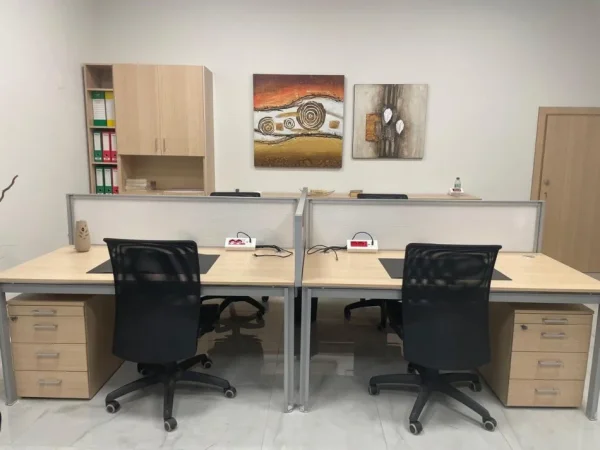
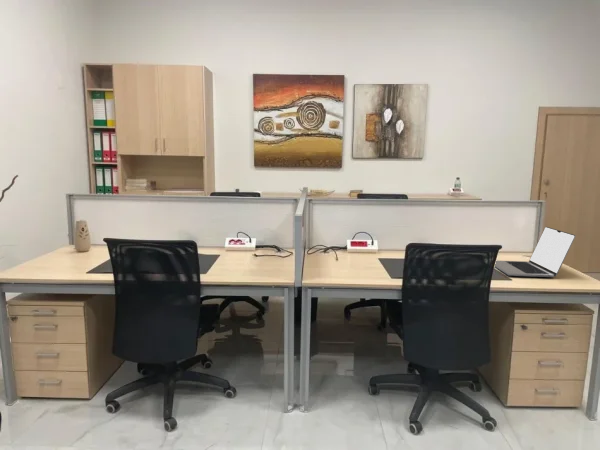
+ laptop [494,226,577,278]
